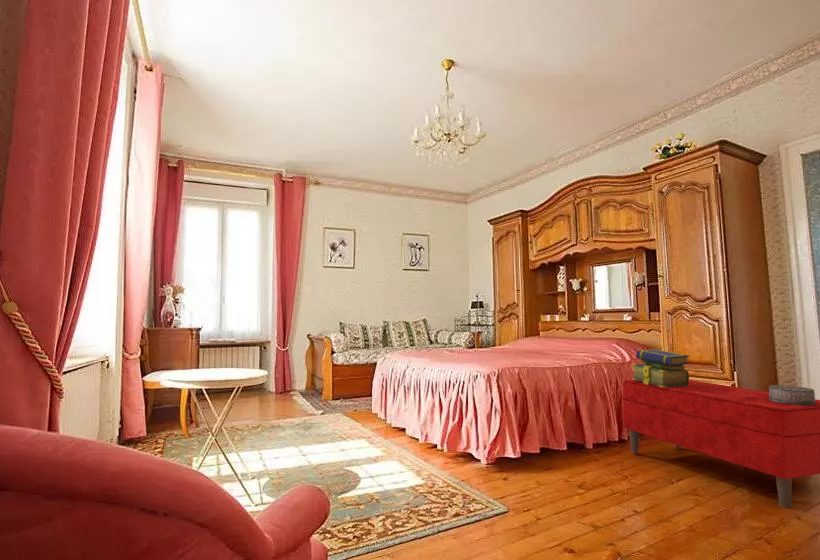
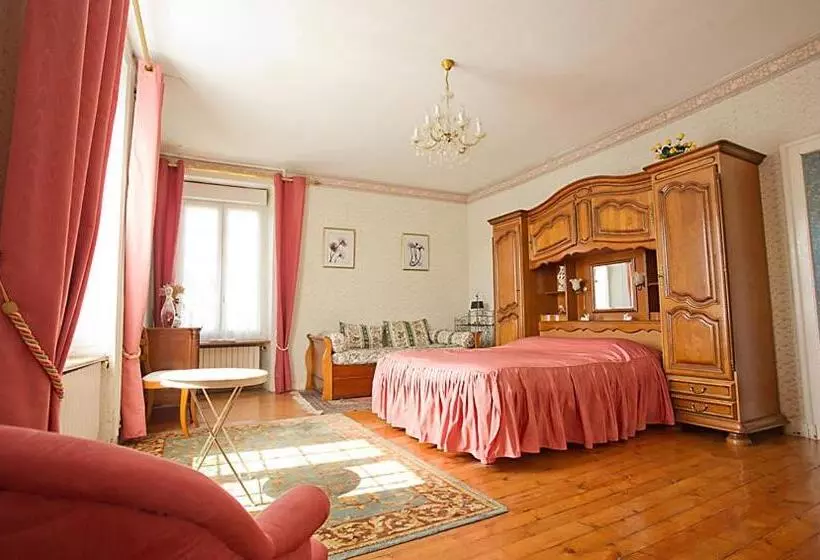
- bench [622,379,820,509]
- stack of books [631,348,690,387]
- decorative box [768,384,816,406]
